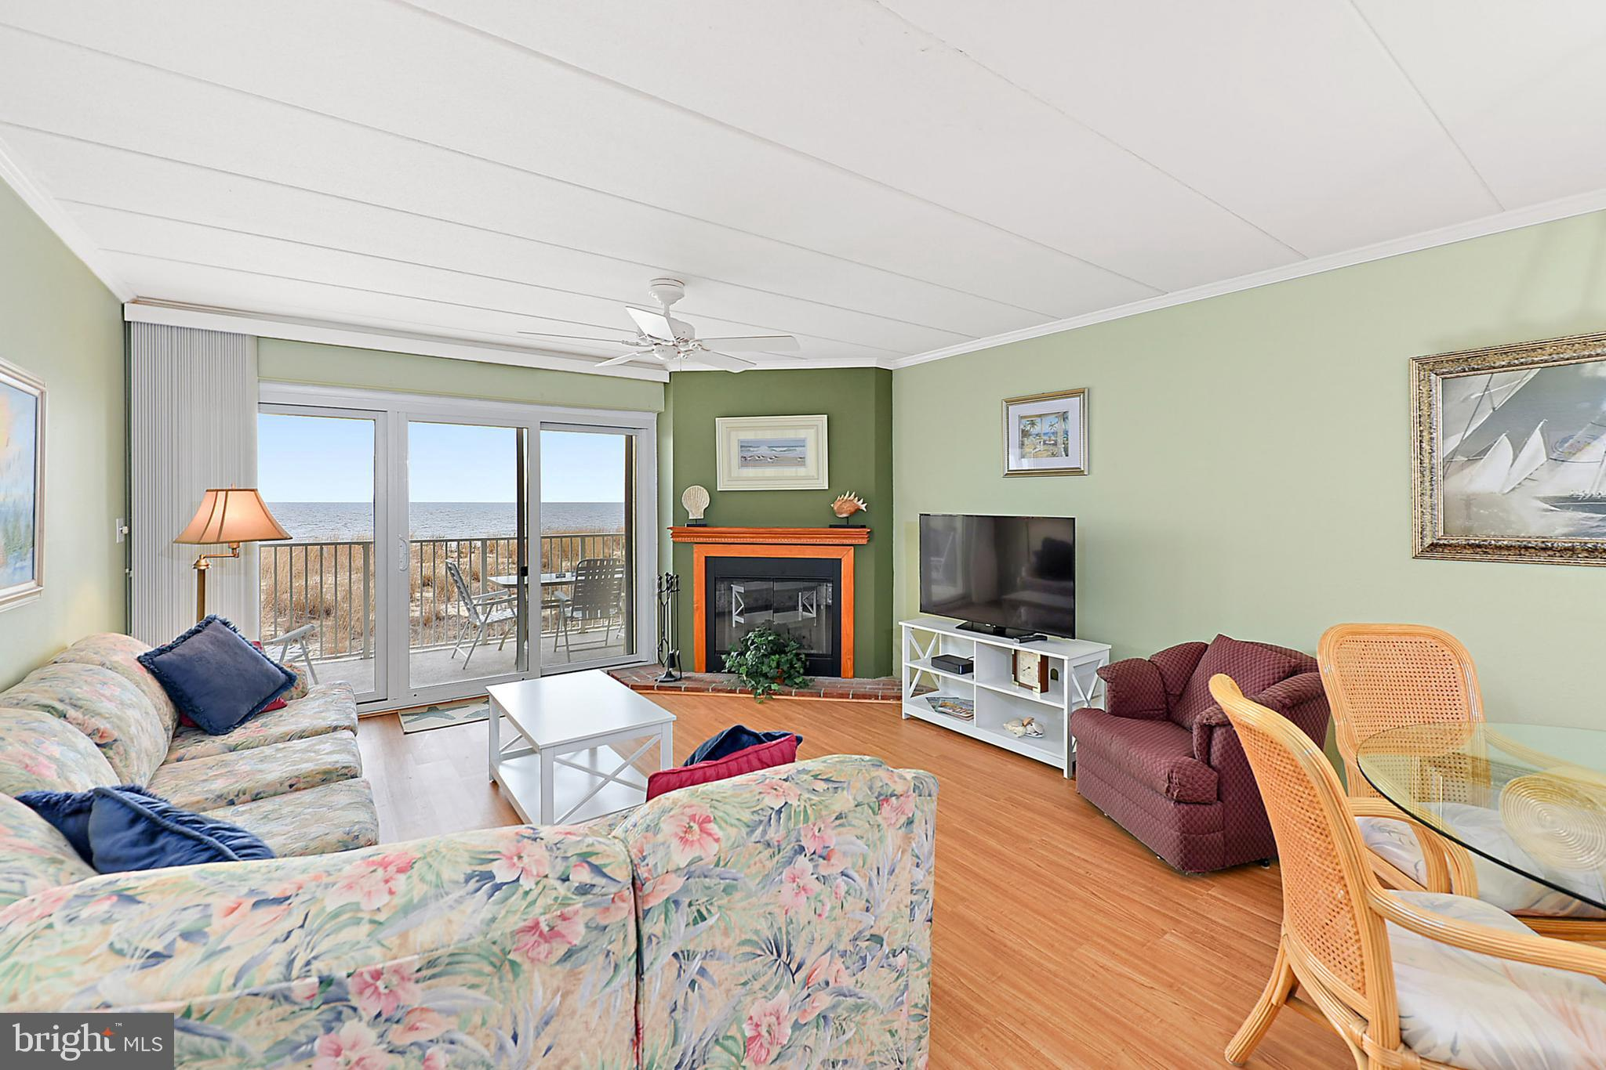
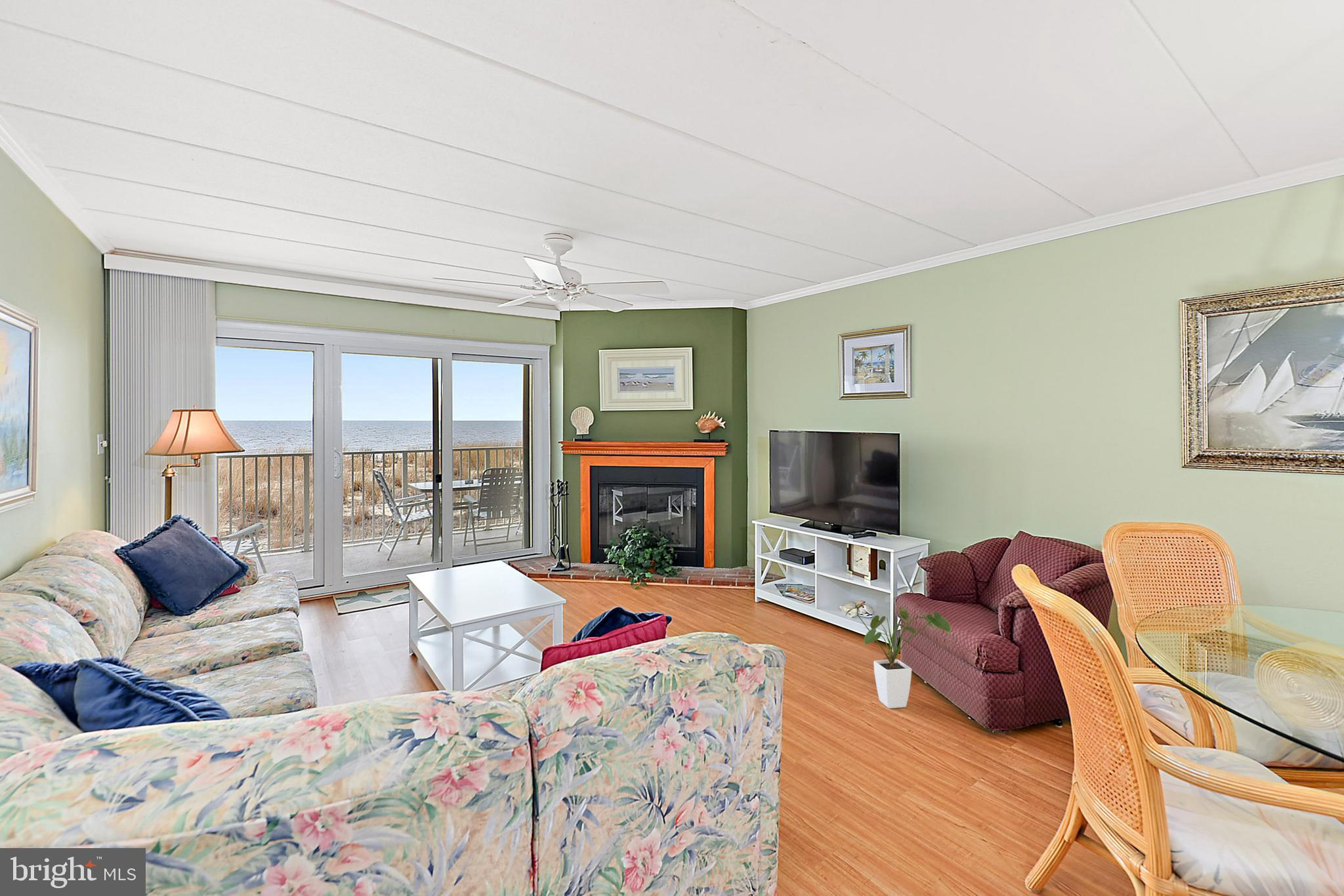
+ house plant [845,603,952,709]
